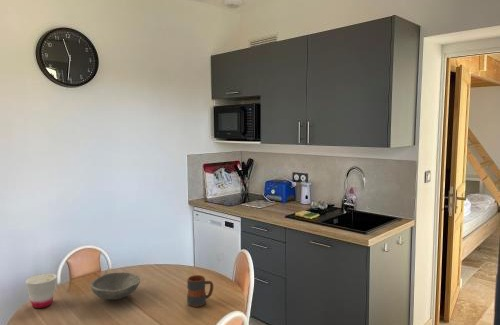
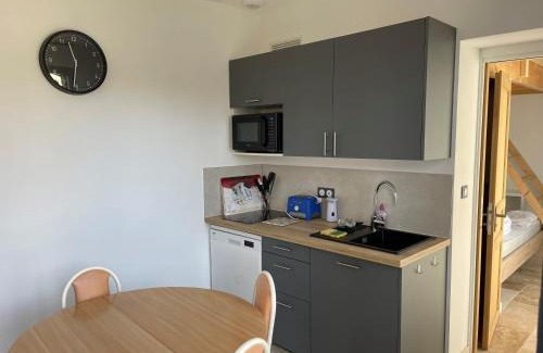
- bowl [90,272,141,301]
- cup [24,272,58,309]
- mug [186,274,214,308]
